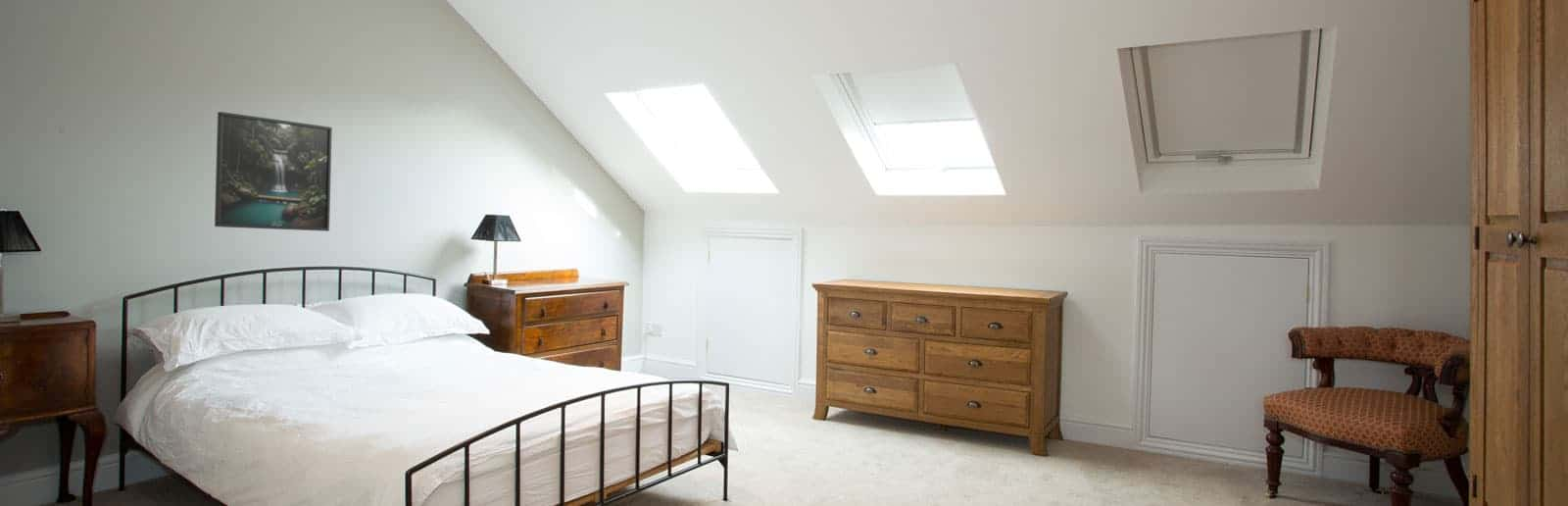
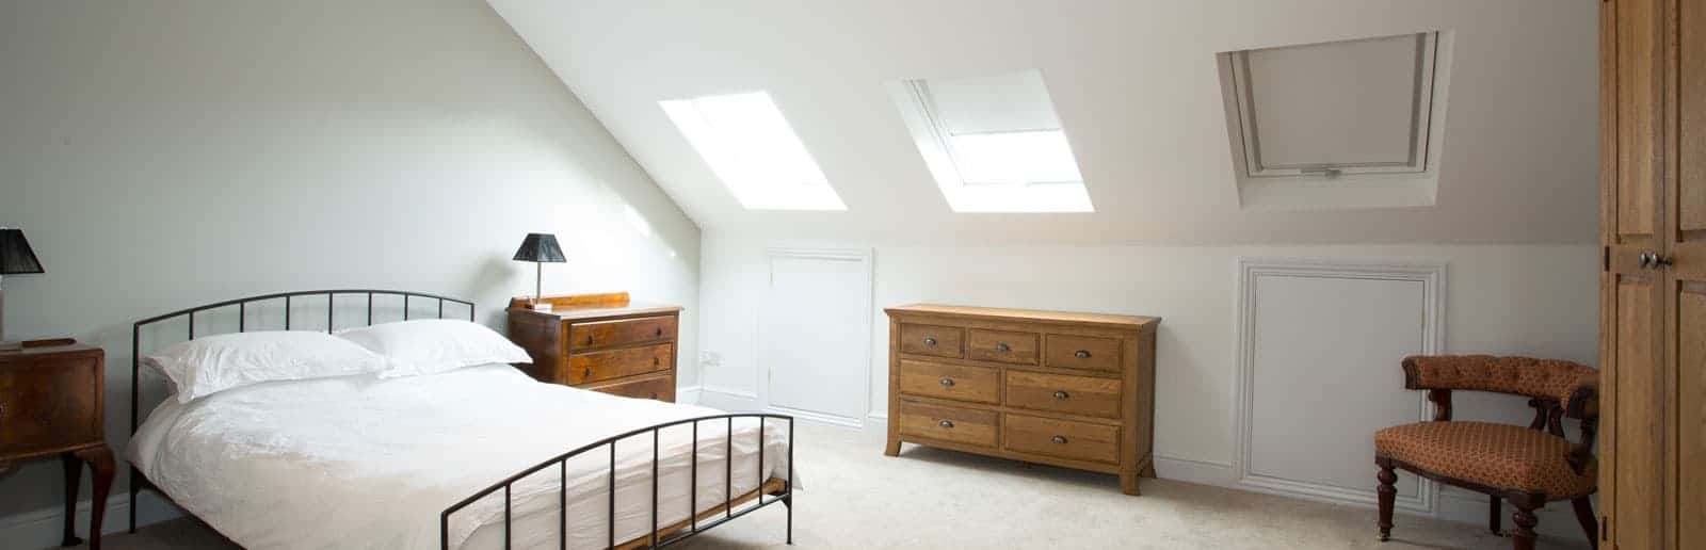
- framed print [214,111,333,232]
